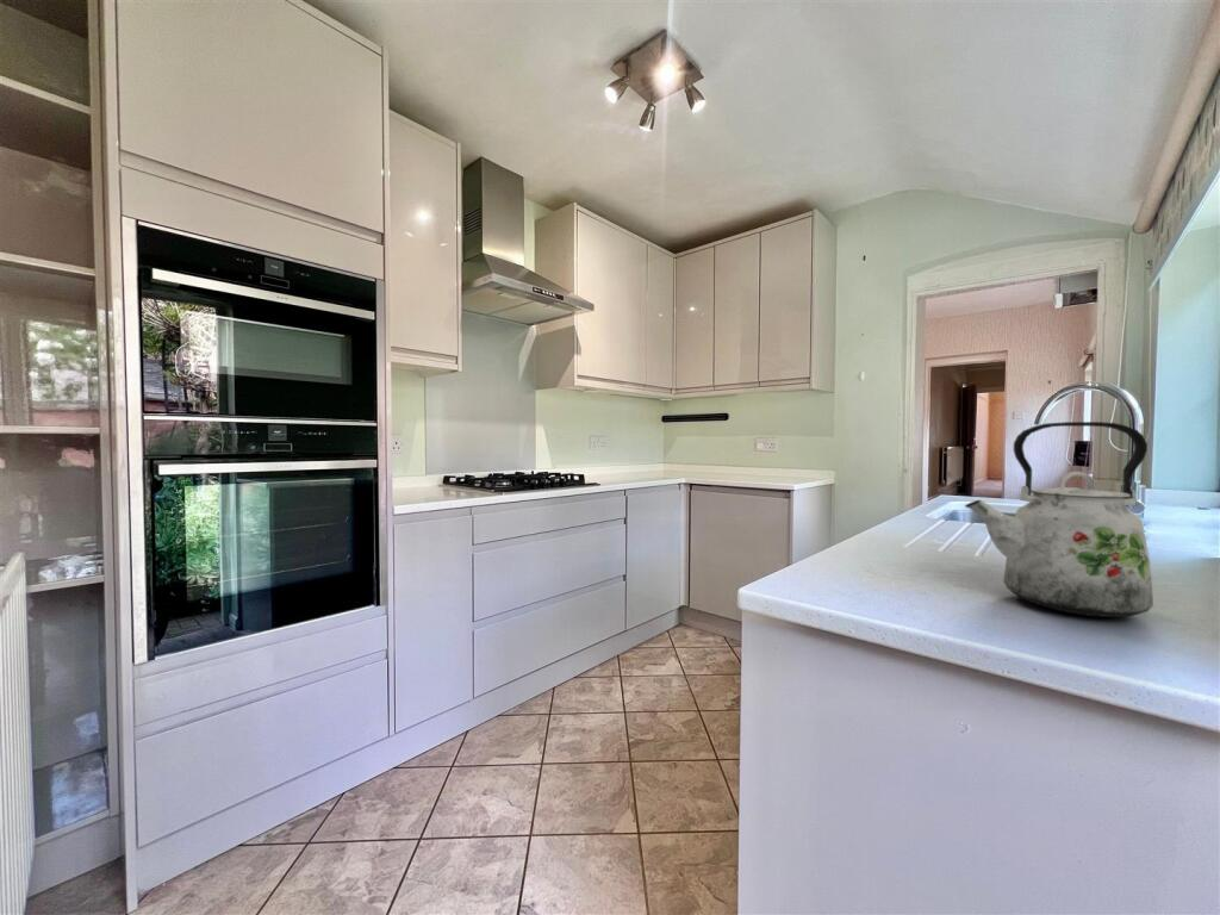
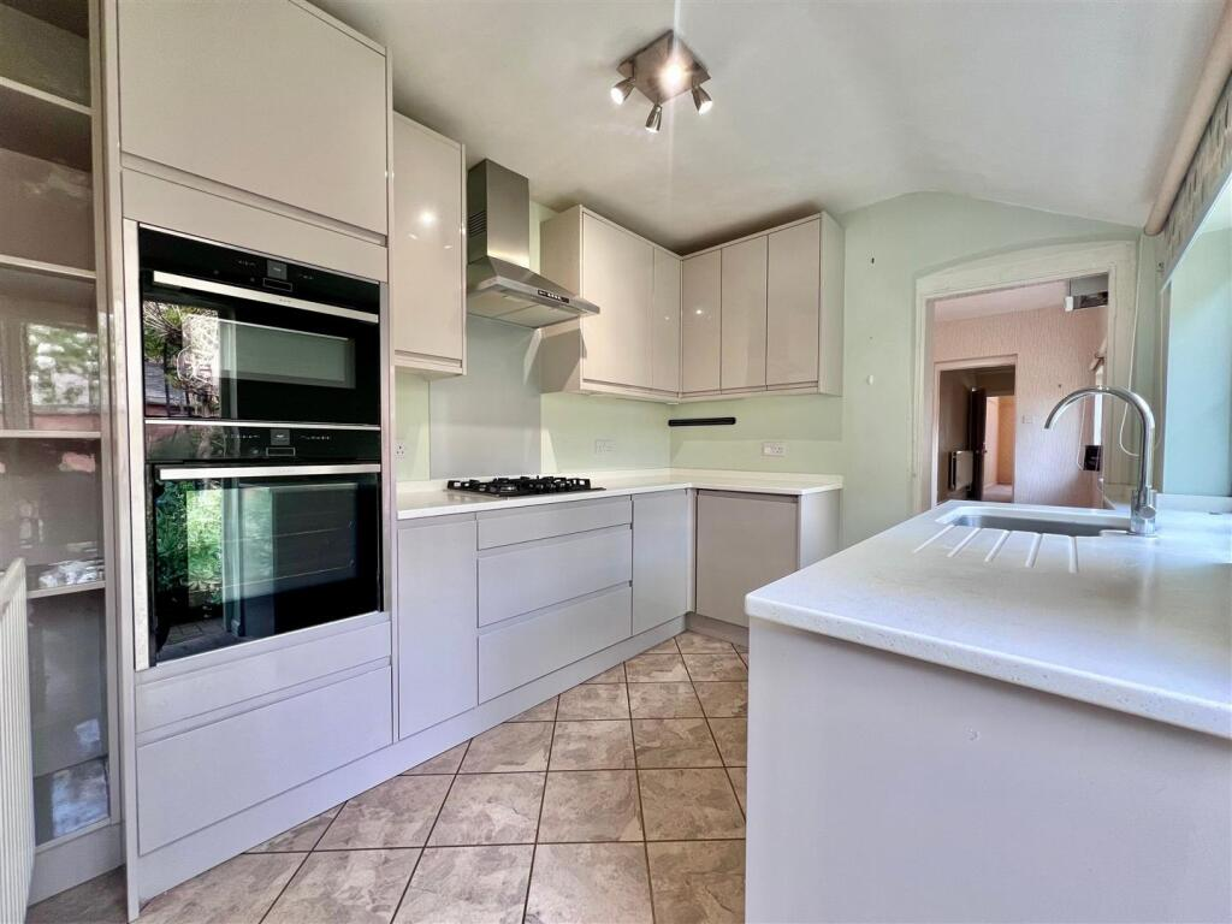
- kettle [964,421,1154,618]
